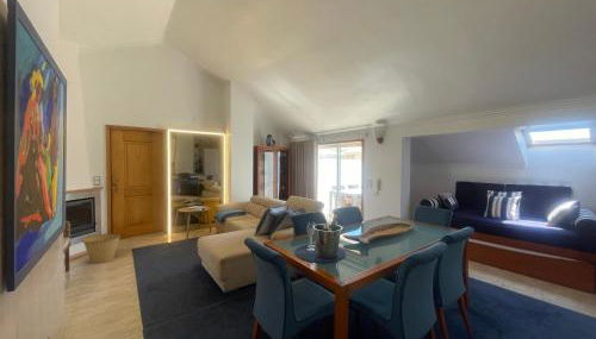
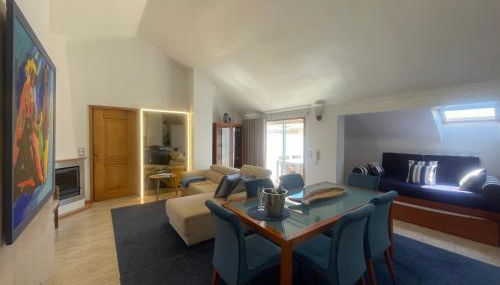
- basket [81,232,122,264]
